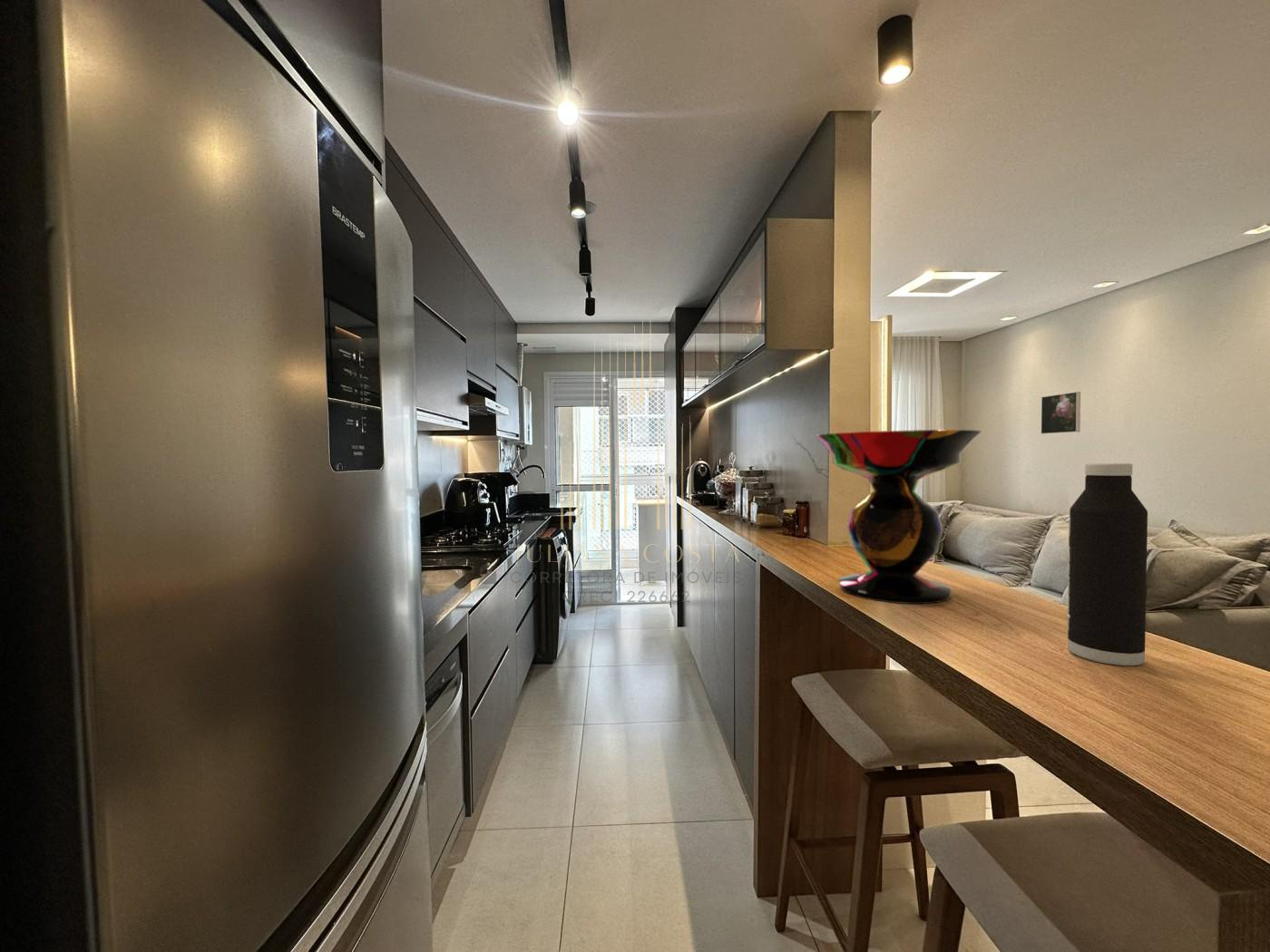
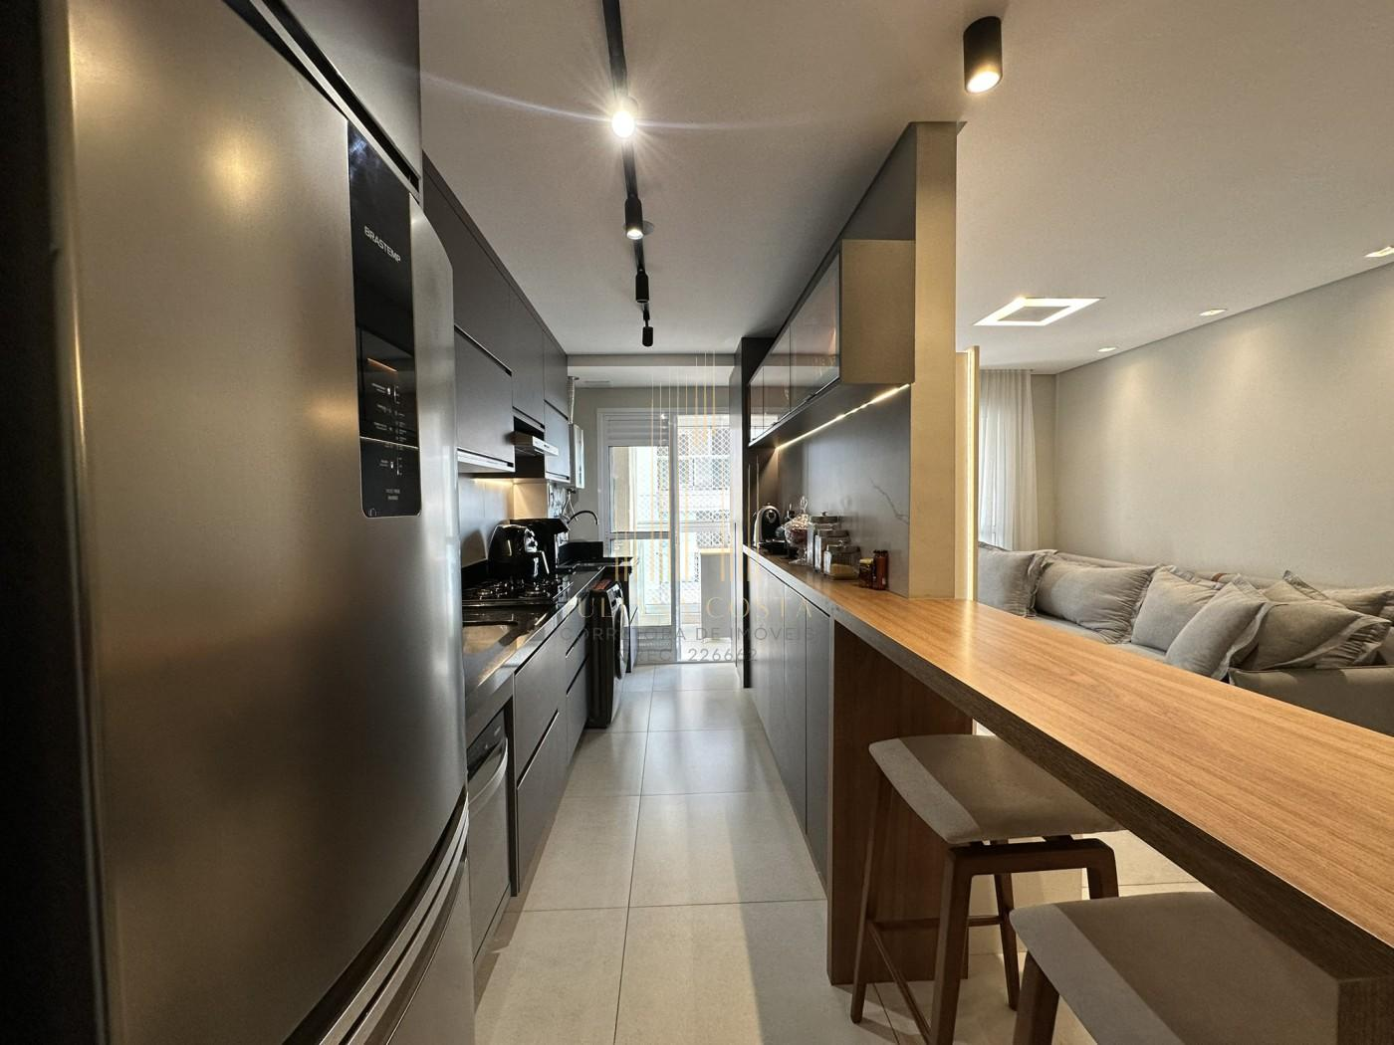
- decorative bowl [815,429,983,605]
- water bottle [1067,462,1148,666]
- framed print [1040,391,1081,435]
